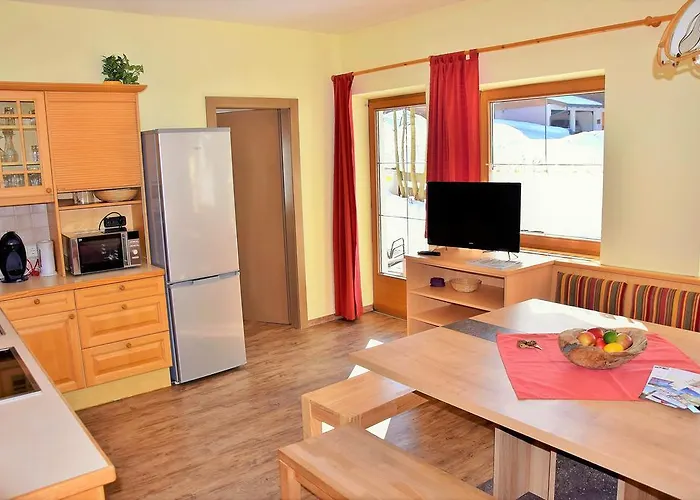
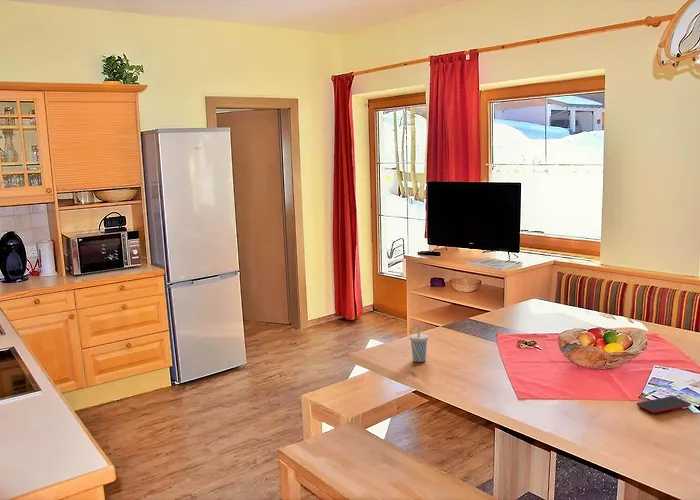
+ smartphone [636,395,692,414]
+ cup [409,323,429,363]
